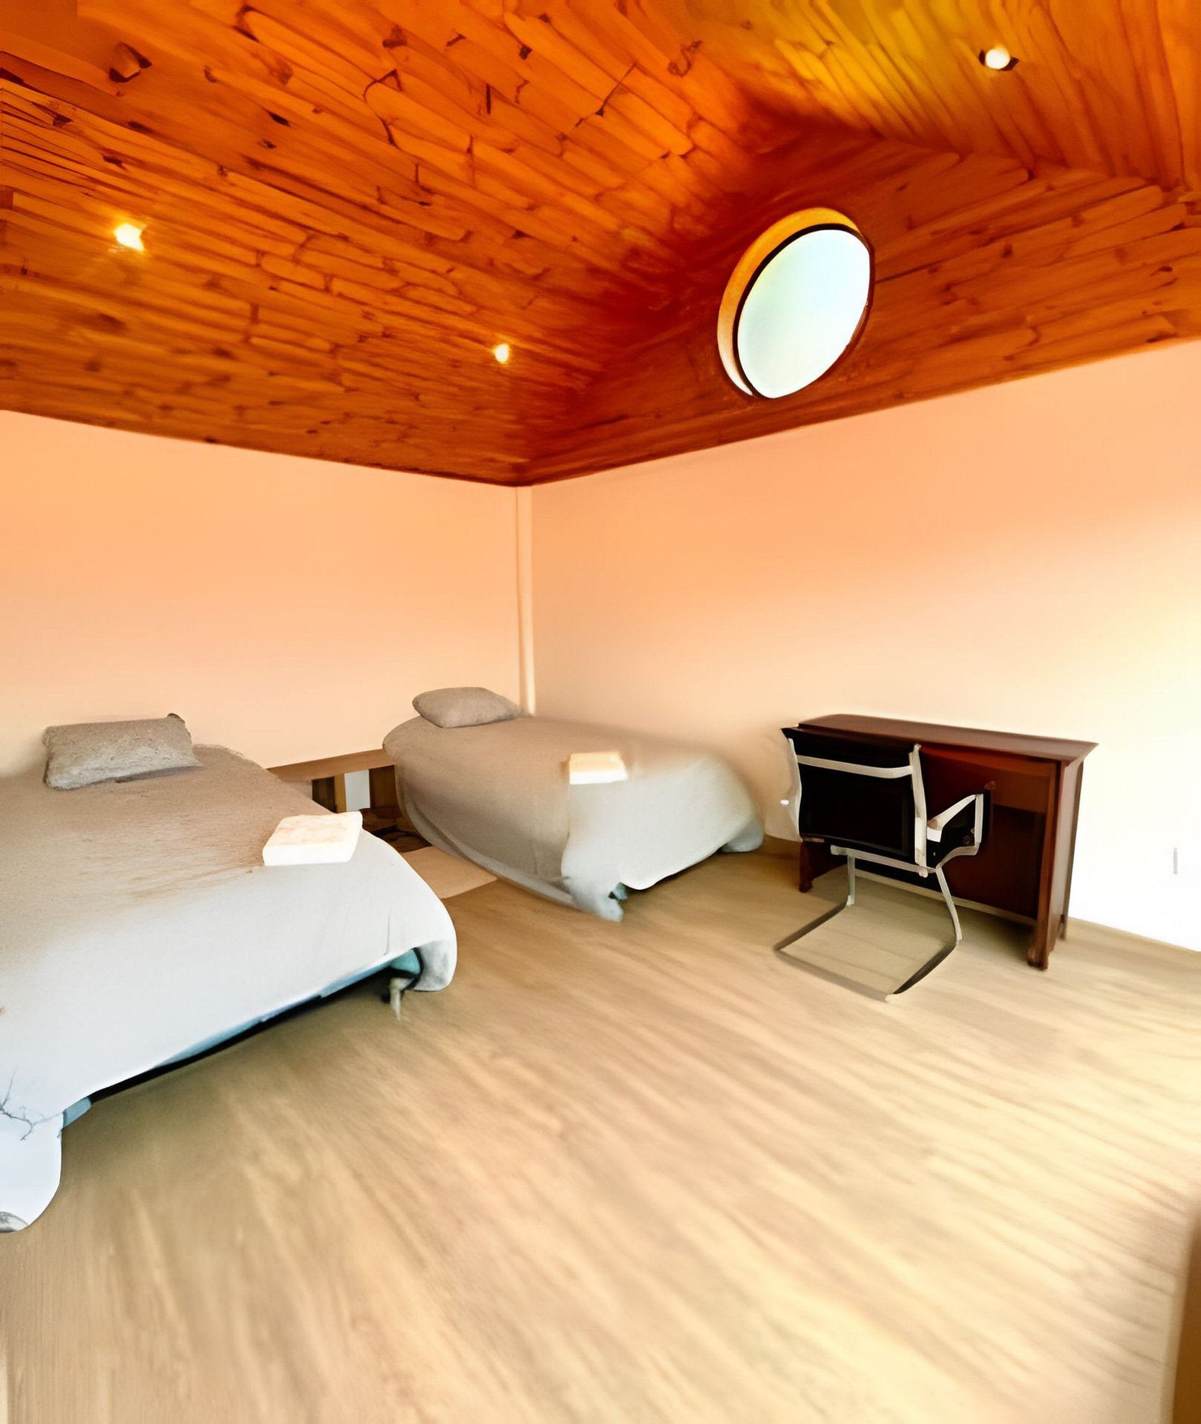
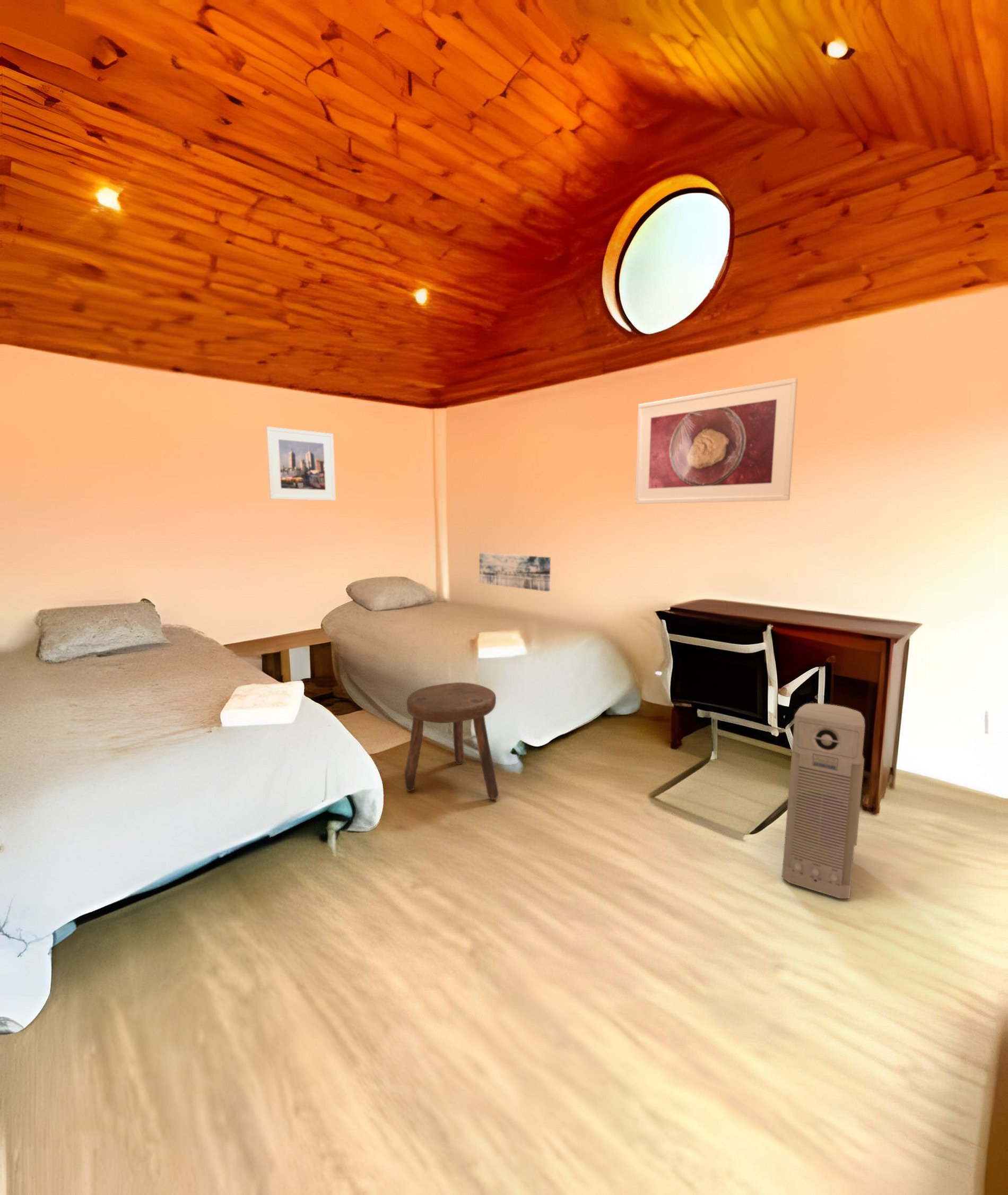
+ wall art [479,552,551,592]
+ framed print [635,377,798,505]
+ stool [404,682,499,800]
+ air purifier [781,703,865,899]
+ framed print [265,426,336,501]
